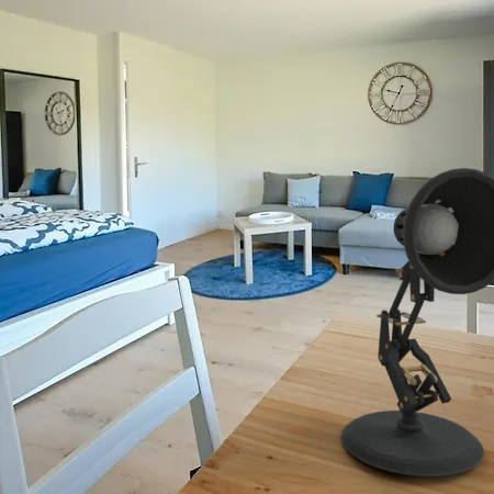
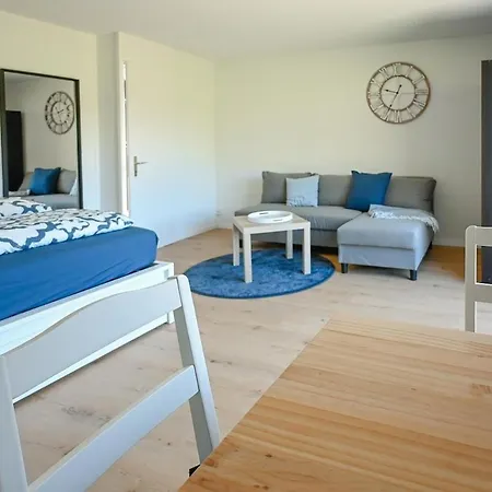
- desk lamp [340,167,494,478]
